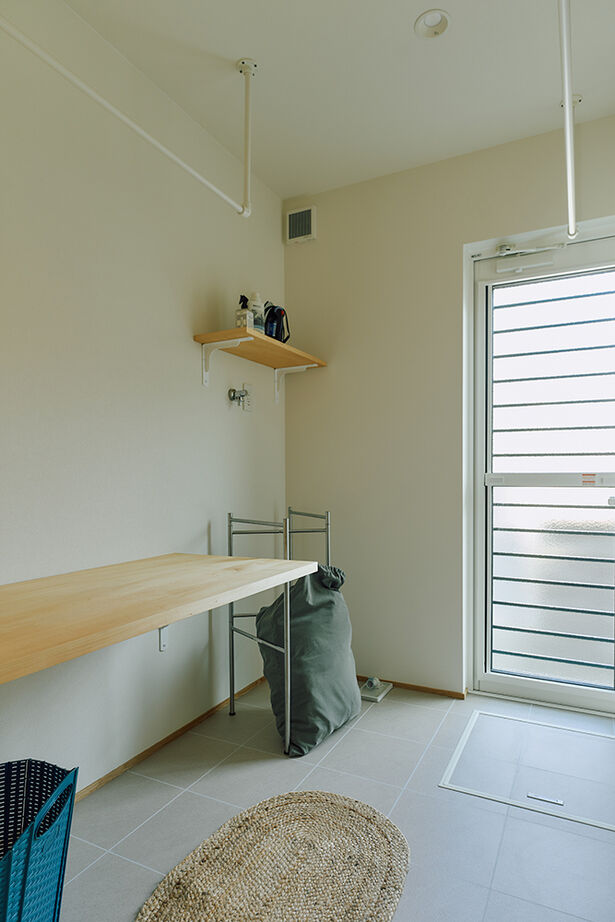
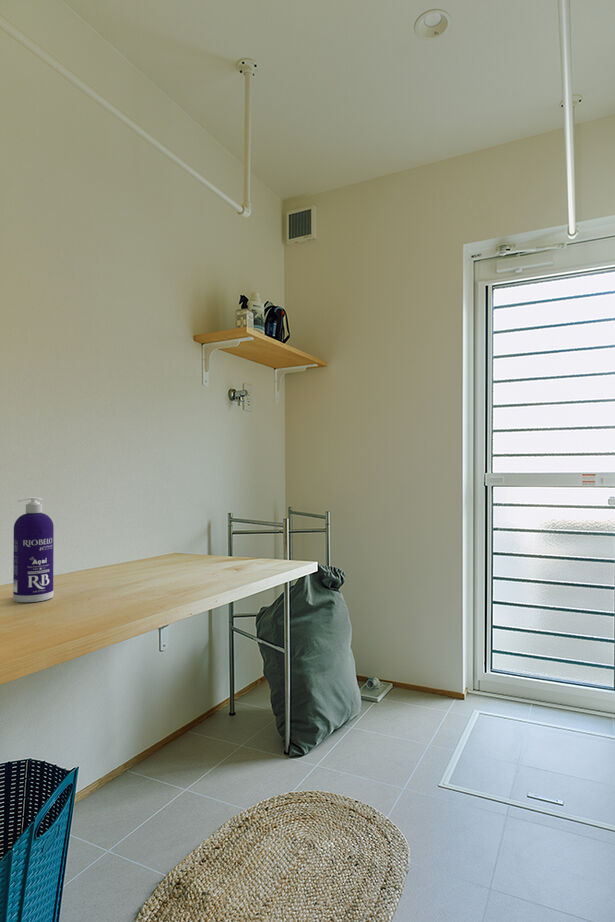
+ spray bottle [12,496,55,603]
